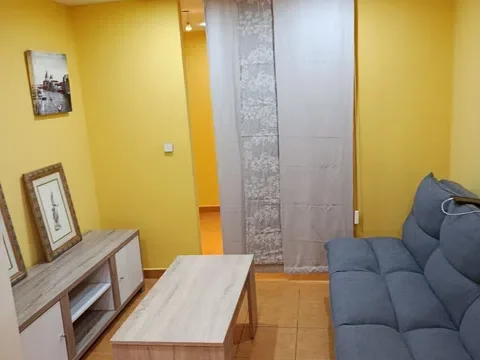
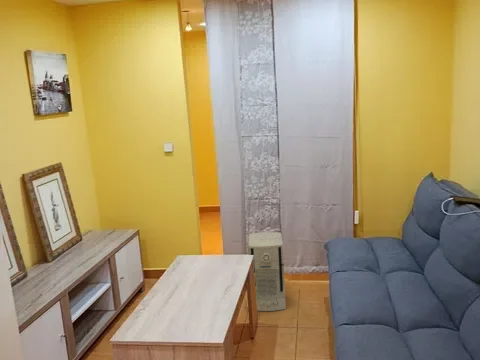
+ air purifier [247,231,287,312]
